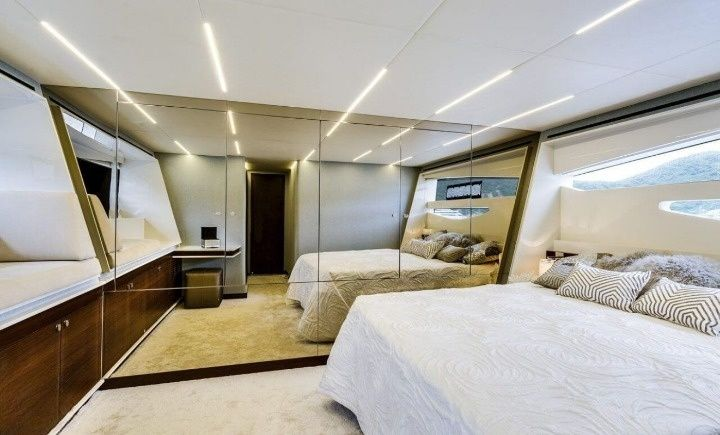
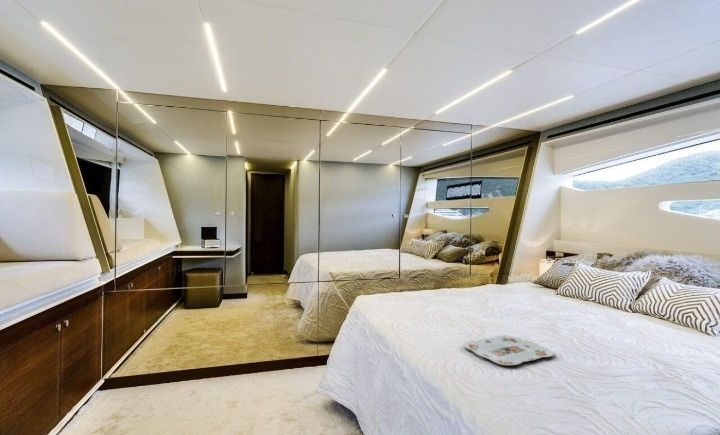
+ serving tray [463,334,555,366]
